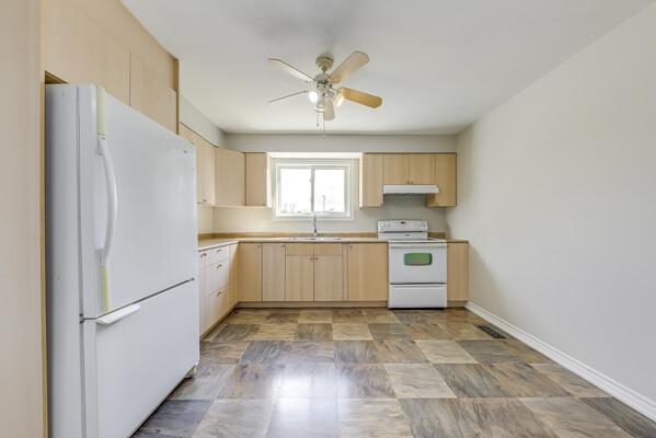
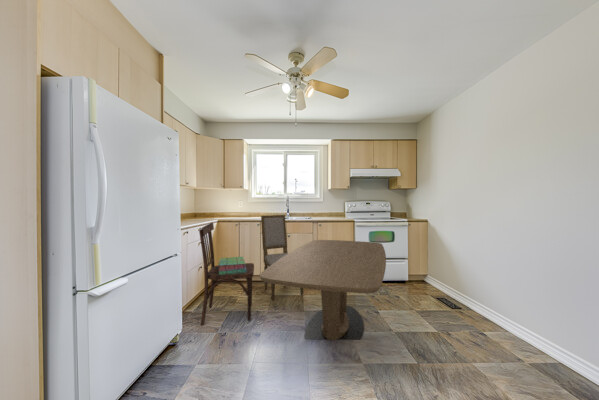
+ stack of books [218,256,247,275]
+ dining table [259,239,387,341]
+ dining chair [260,214,304,301]
+ dining chair [198,221,255,327]
